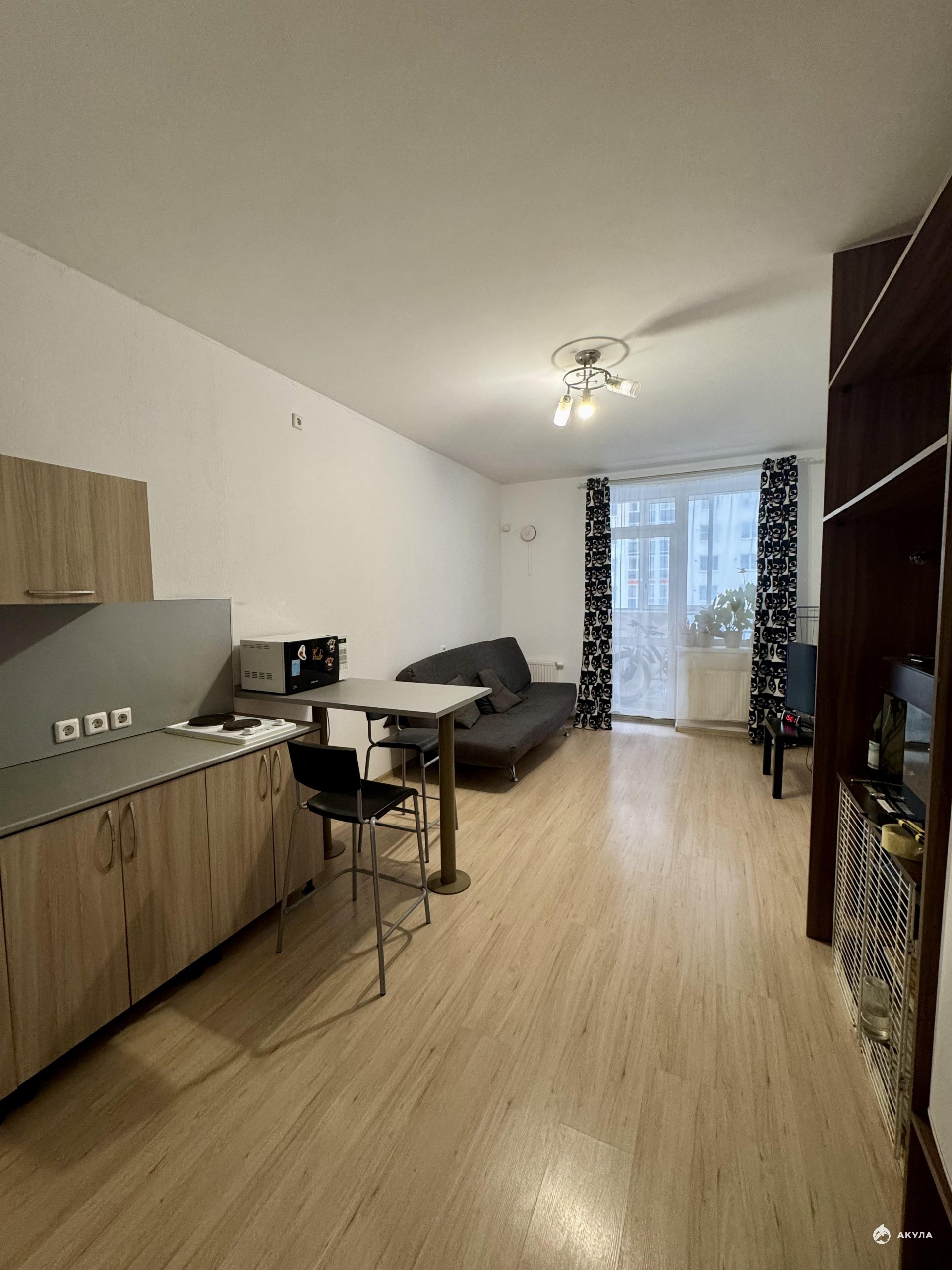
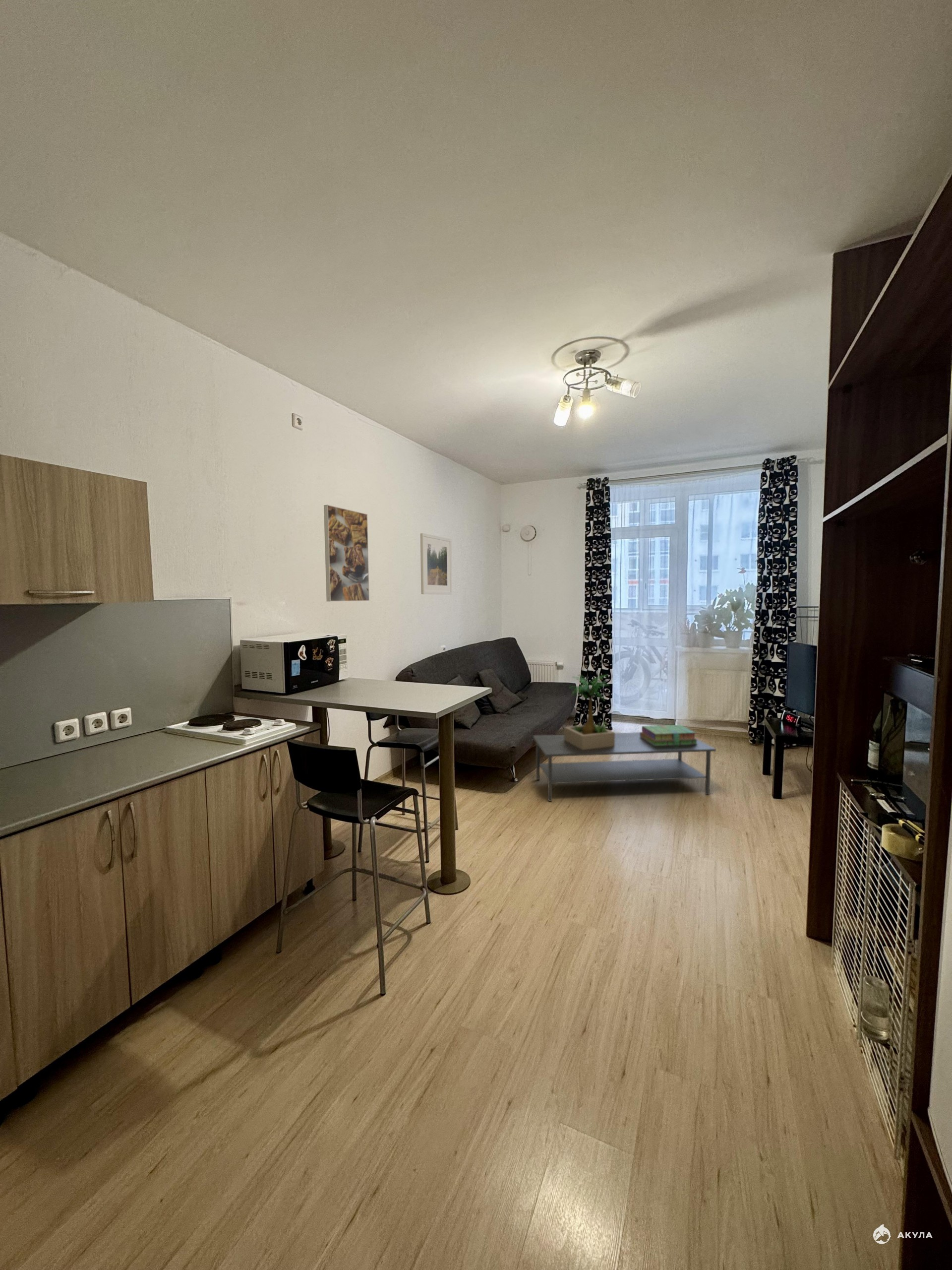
+ coffee table [533,732,716,802]
+ stack of books [640,724,698,746]
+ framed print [323,504,370,602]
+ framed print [420,533,452,595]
+ potted plant [564,674,615,750]
